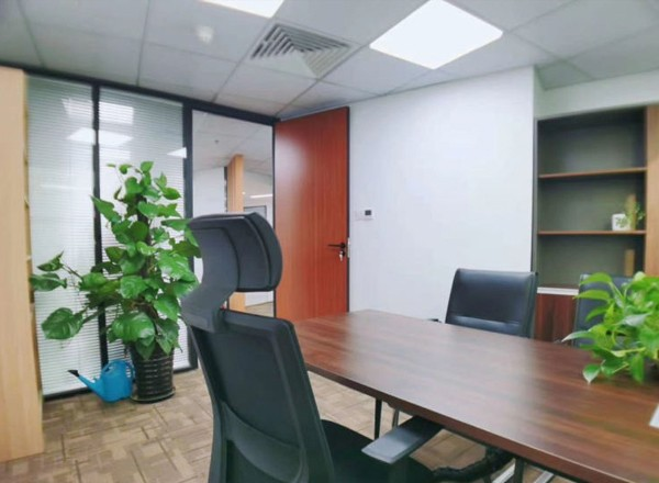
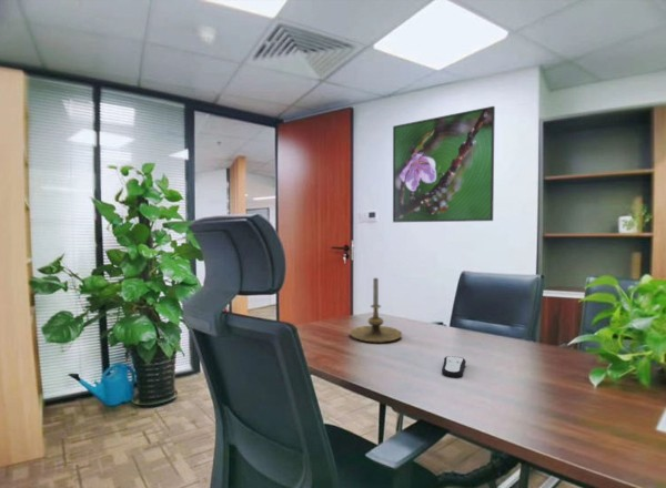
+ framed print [392,105,496,223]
+ candle holder [349,276,403,344]
+ remote control [441,355,467,378]
